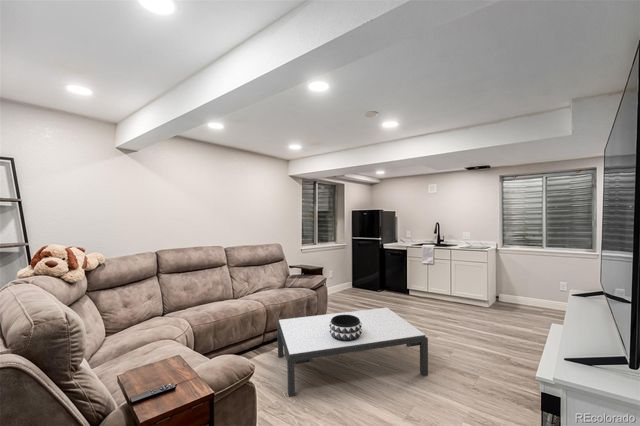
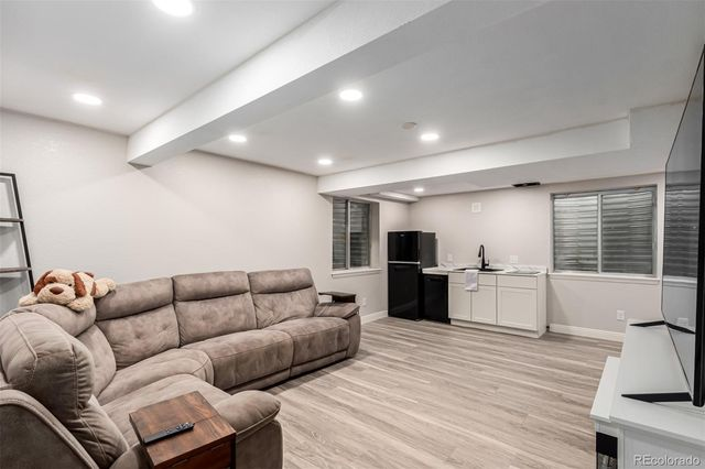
- coffee table [276,307,429,398]
- decorative bowl [329,315,362,341]
